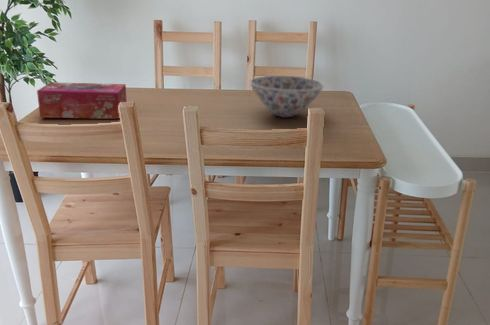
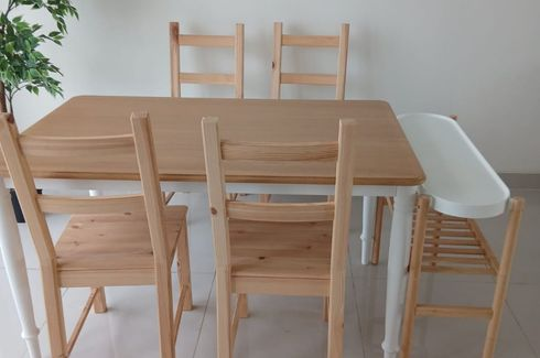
- bowl [249,75,325,118]
- tissue box [36,81,128,120]
